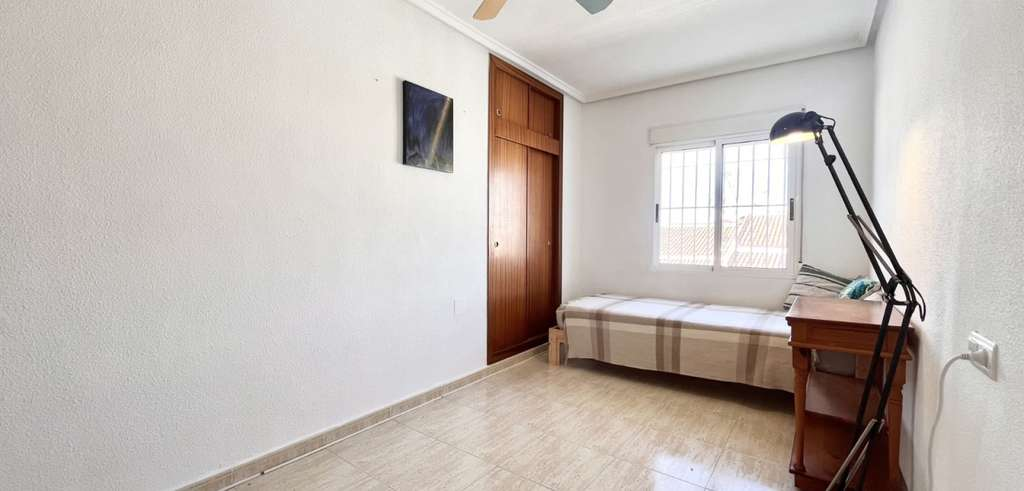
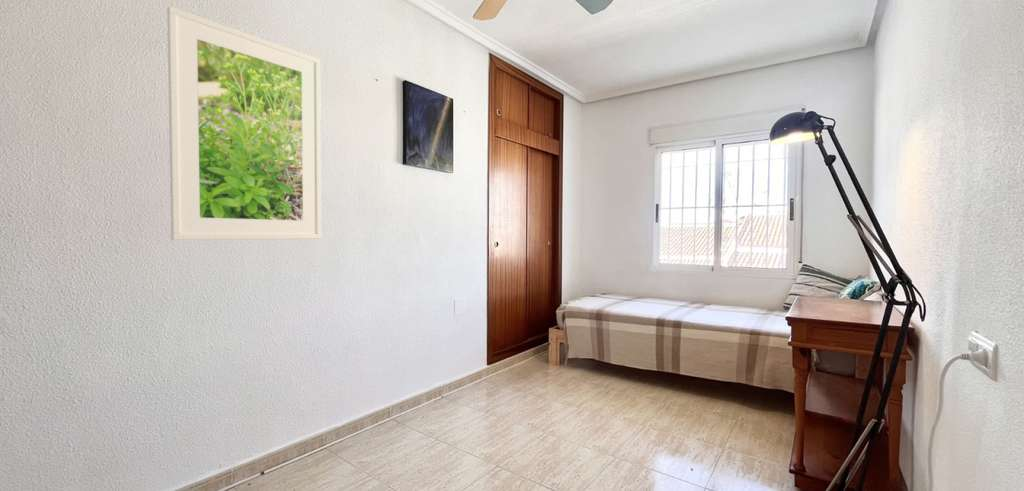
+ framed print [166,5,322,241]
